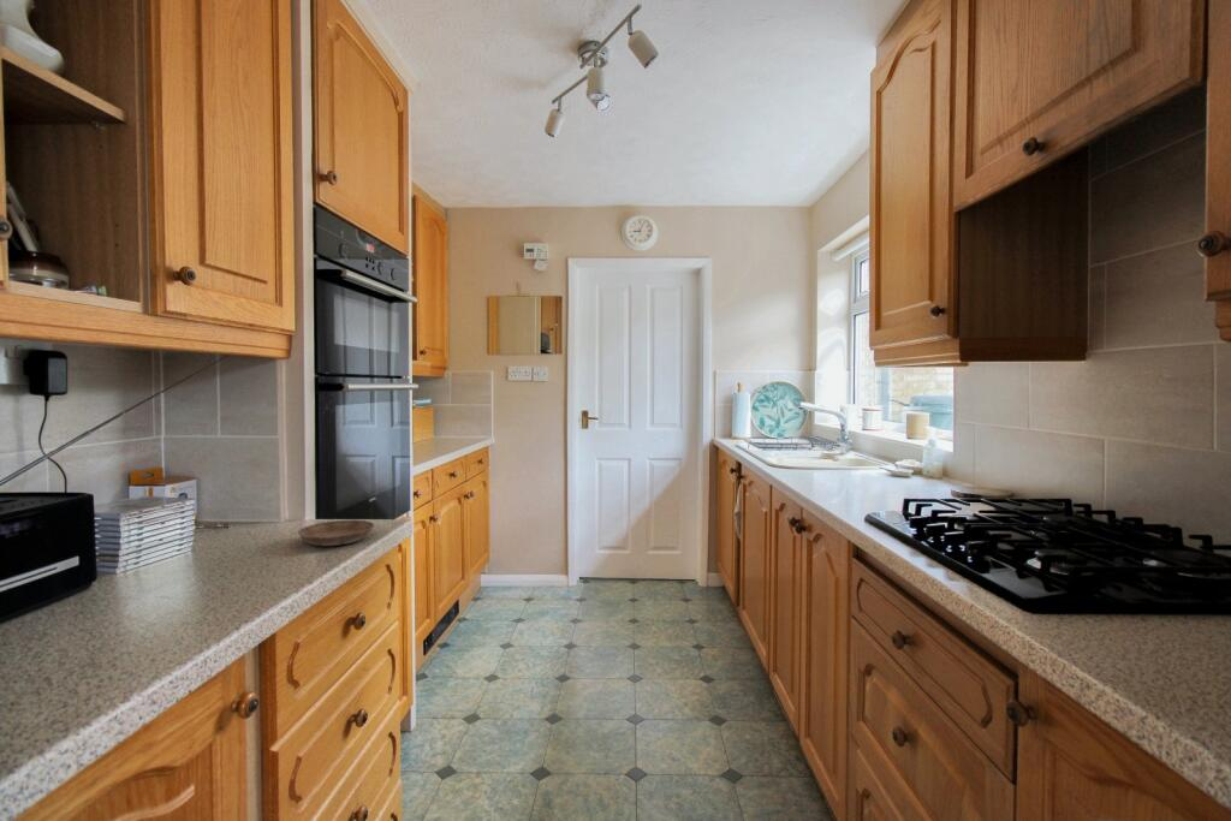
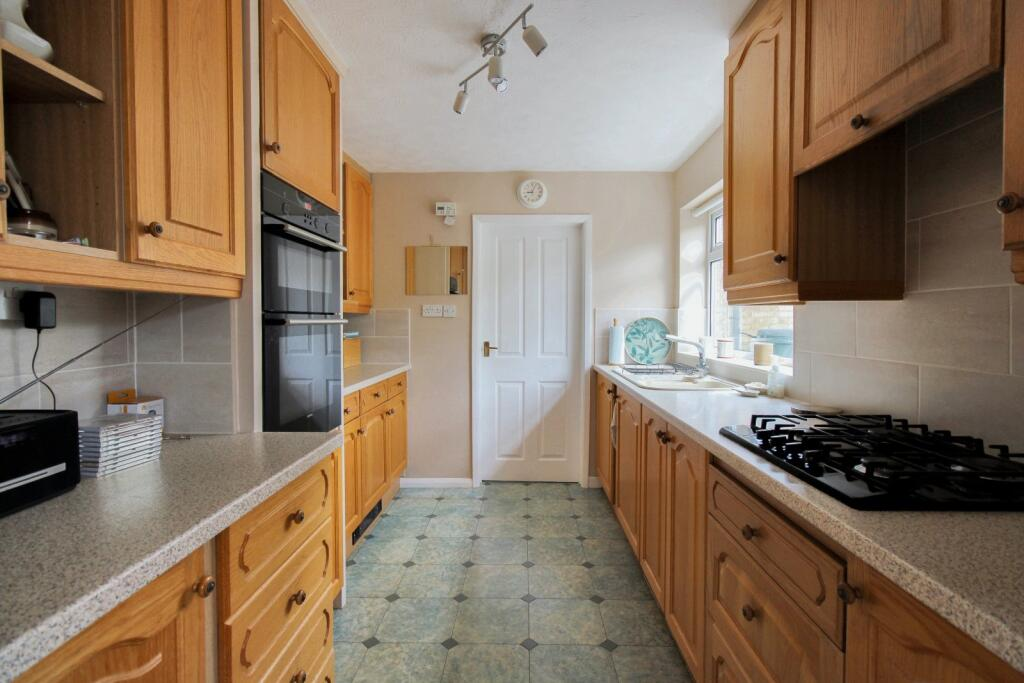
- saucer [297,519,375,547]
